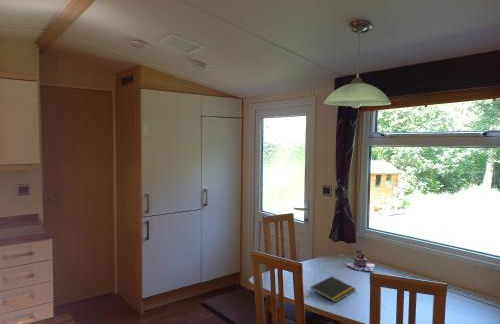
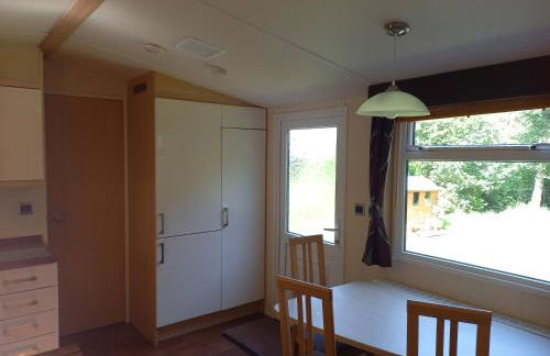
- notepad [309,275,357,303]
- teapot [346,249,375,273]
